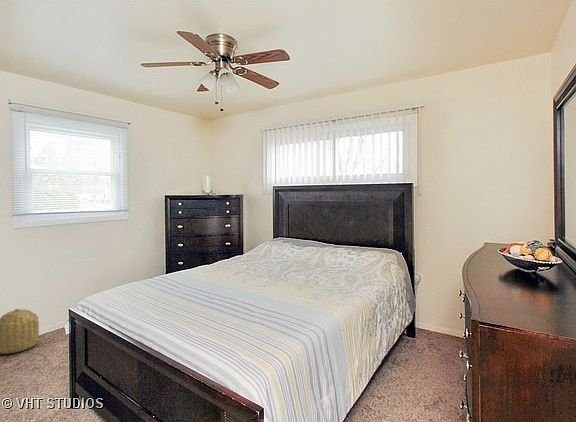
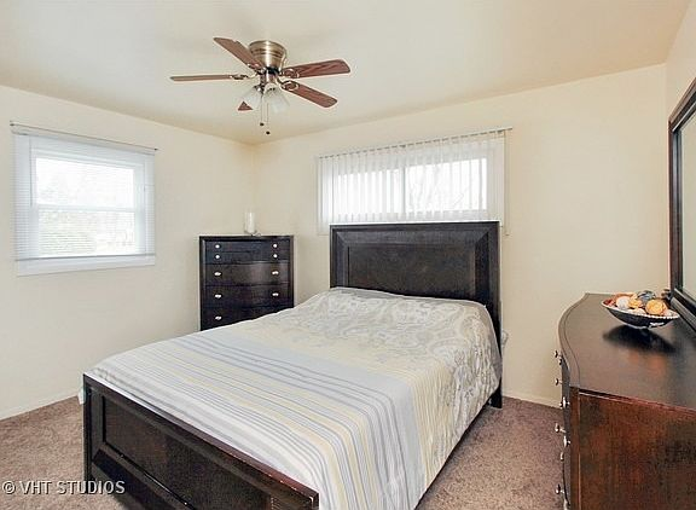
- basket [0,308,40,355]
